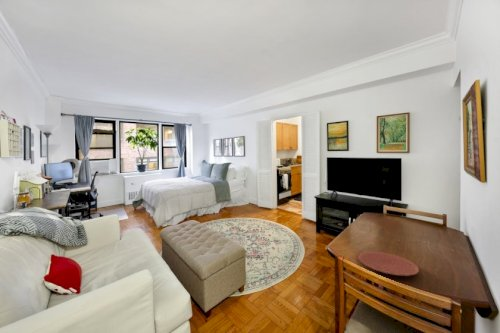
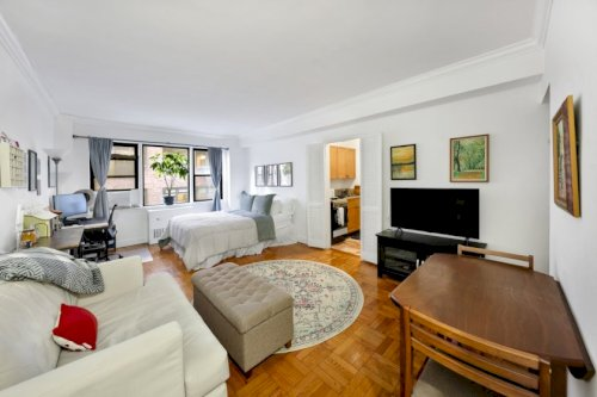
- plate [357,251,420,277]
